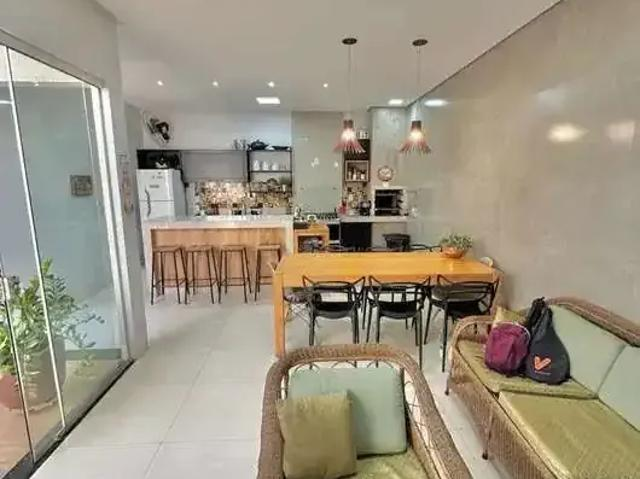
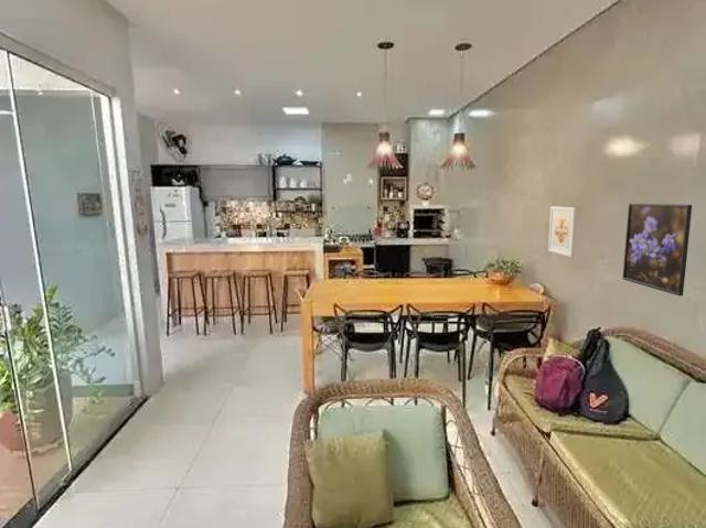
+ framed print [621,202,693,297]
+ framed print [547,205,578,258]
